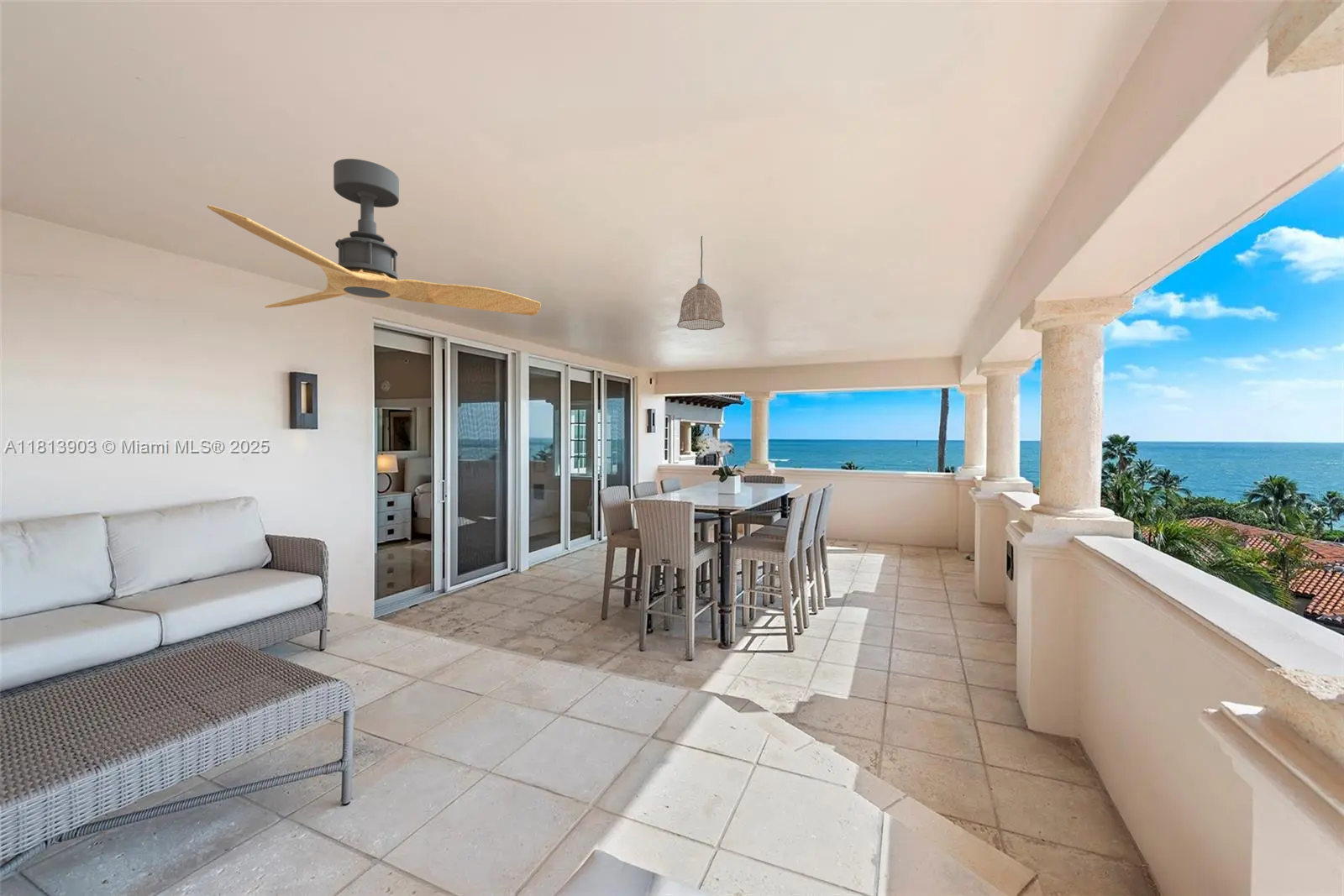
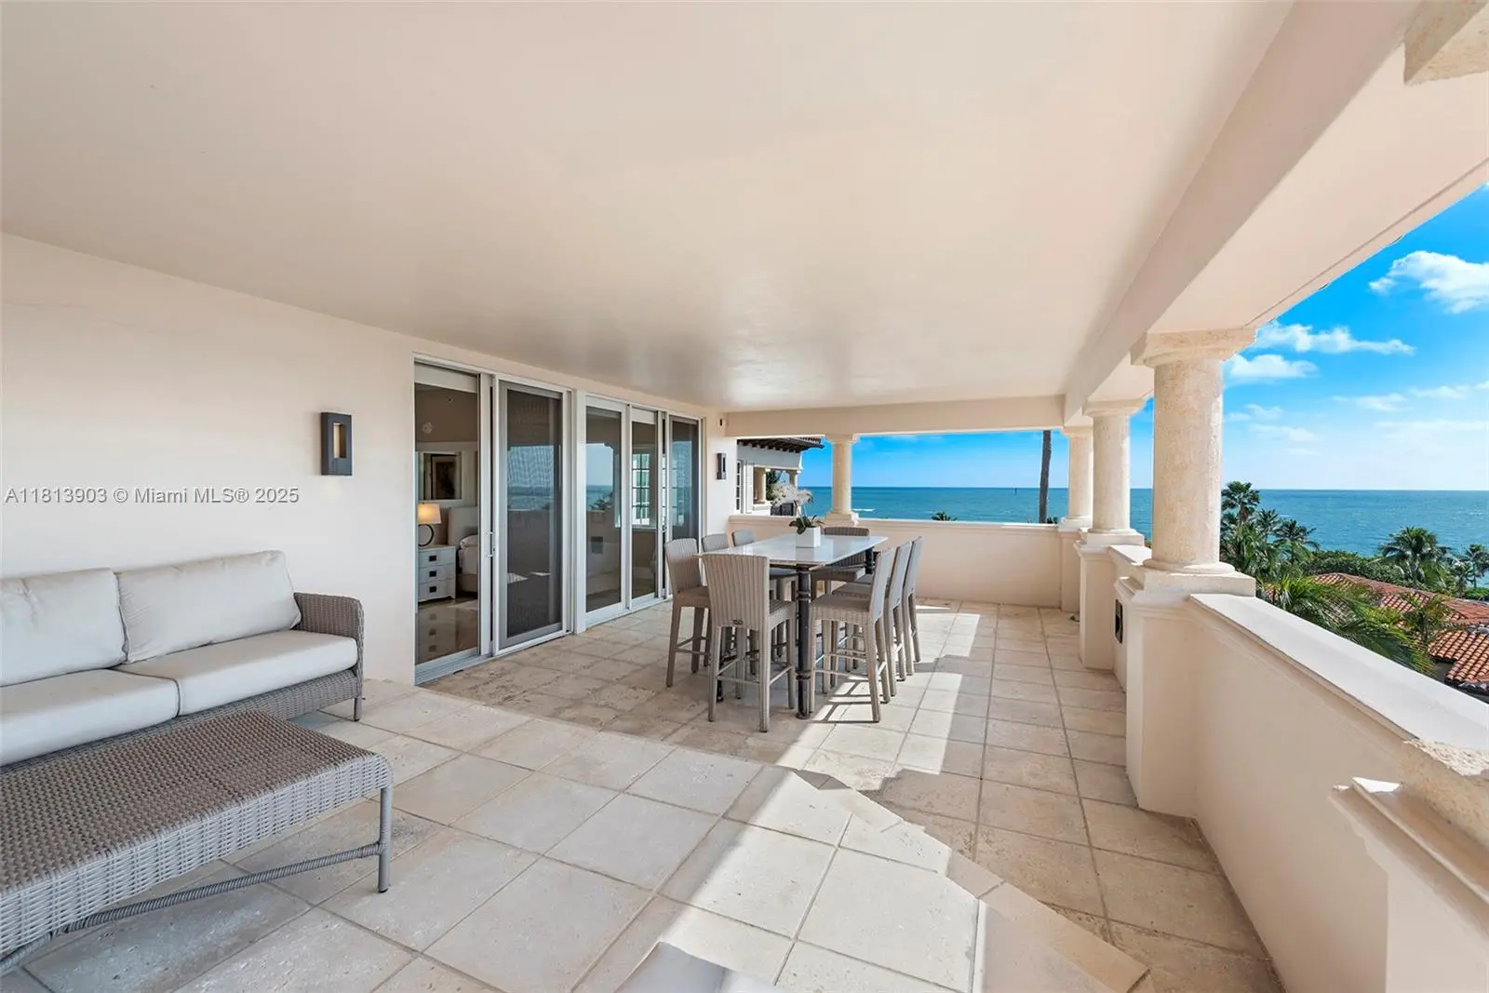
- ceiling fan [207,158,542,317]
- pendant lamp [676,235,726,331]
